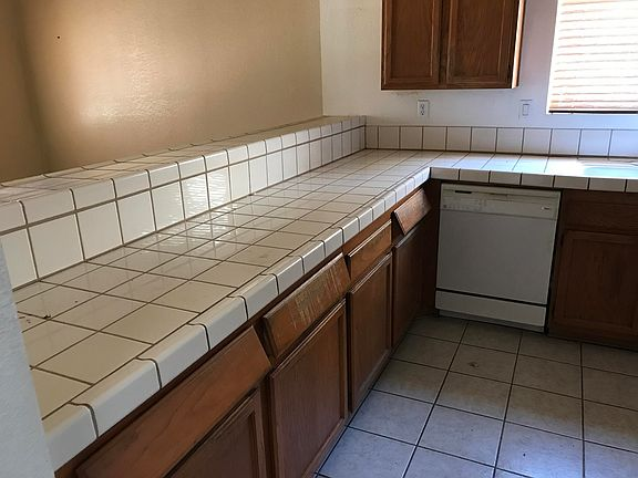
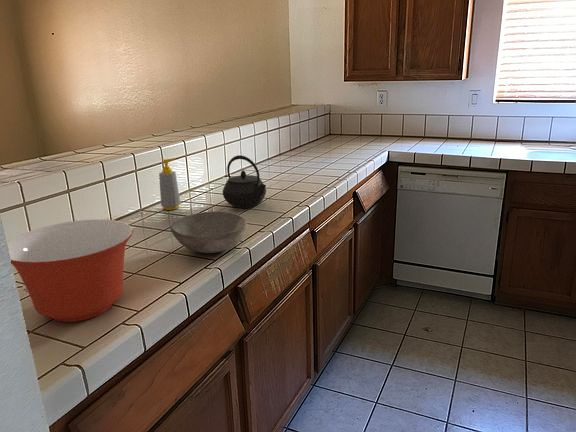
+ kettle [222,154,267,209]
+ soap bottle [158,157,181,211]
+ bowl [170,211,248,254]
+ mixing bowl [6,218,134,323]
